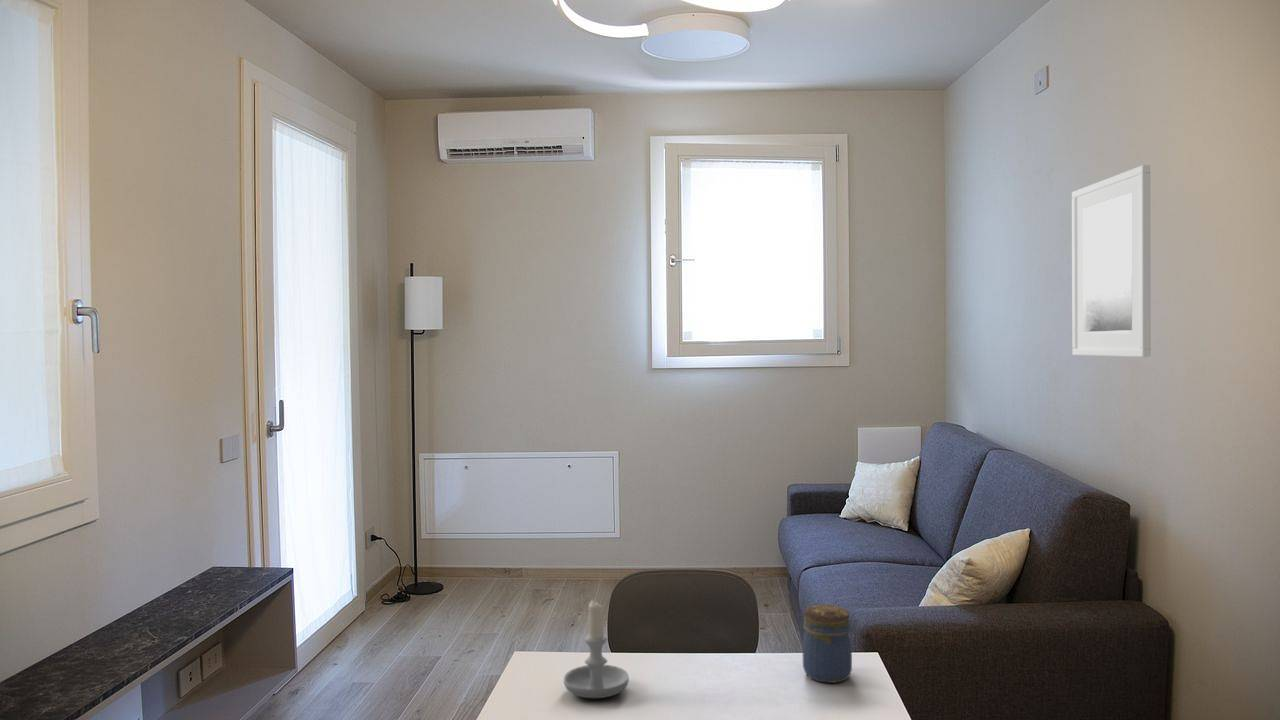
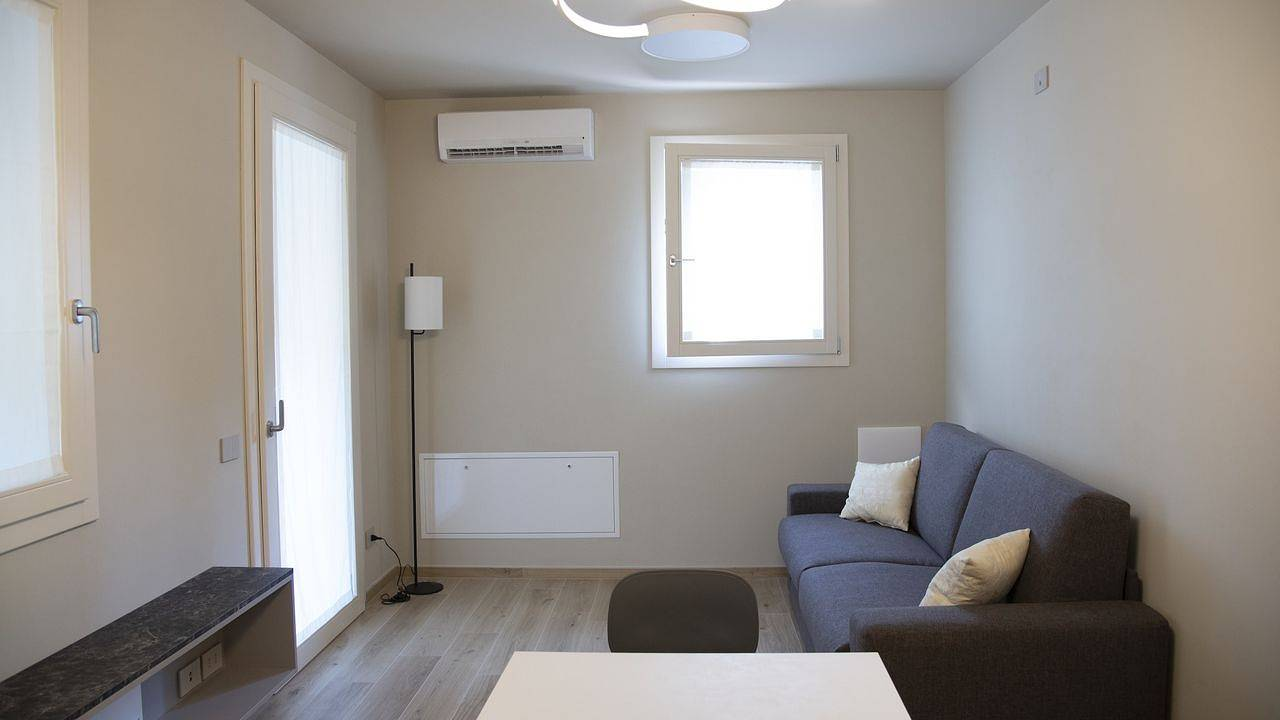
- candle [563,598,630,699]
- jar [802,603,853,684]
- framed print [1071,164,1151,358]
